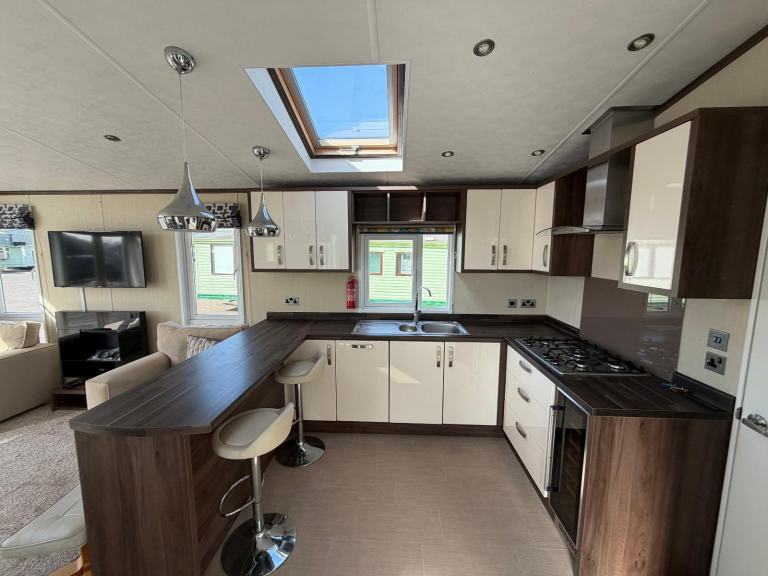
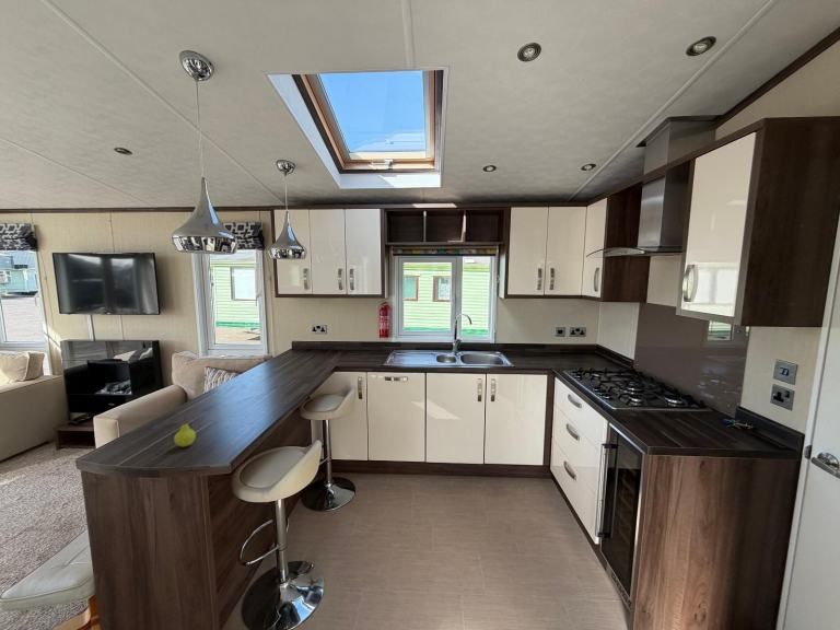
+ fruit [173,415,197,448]
